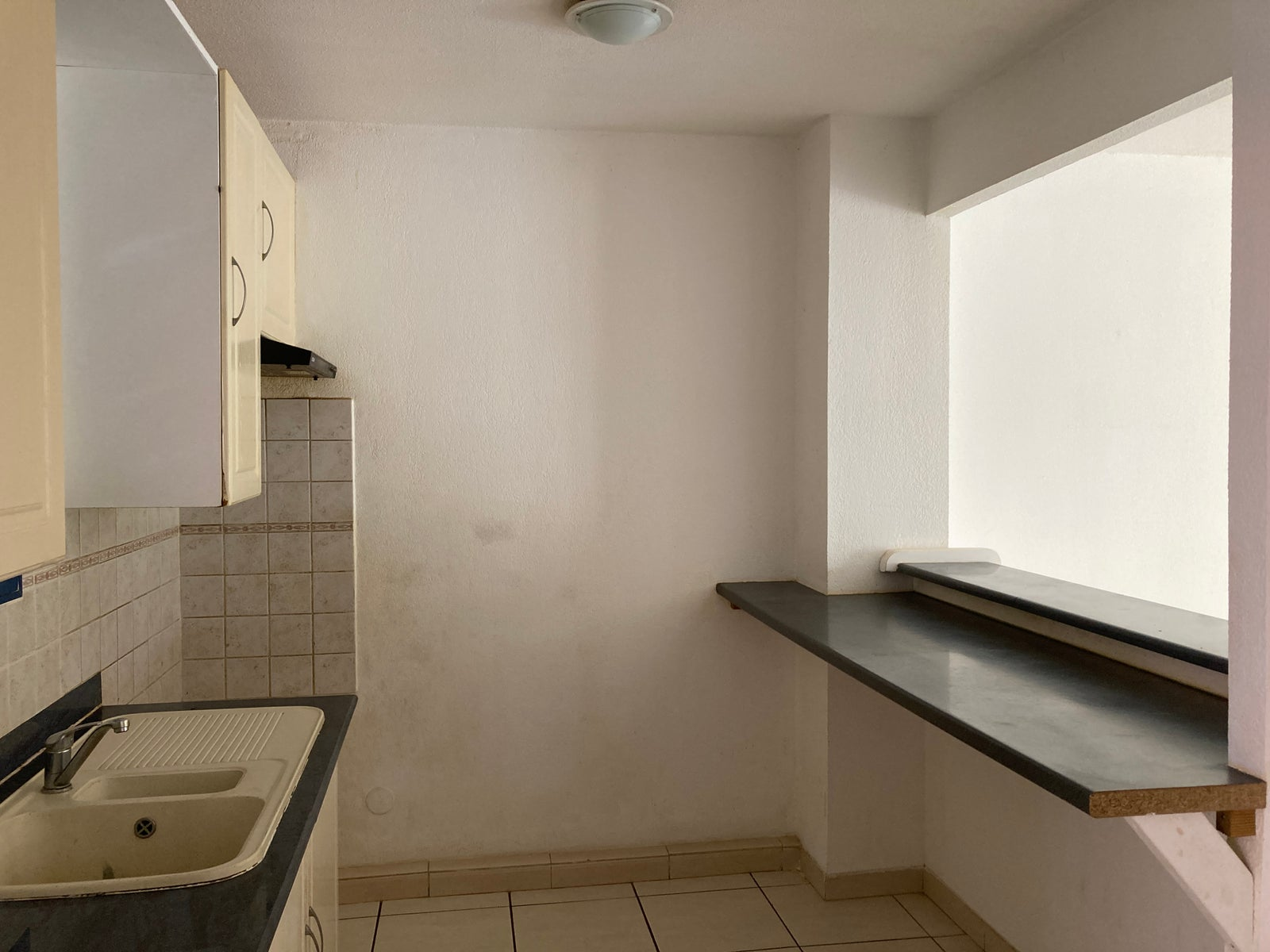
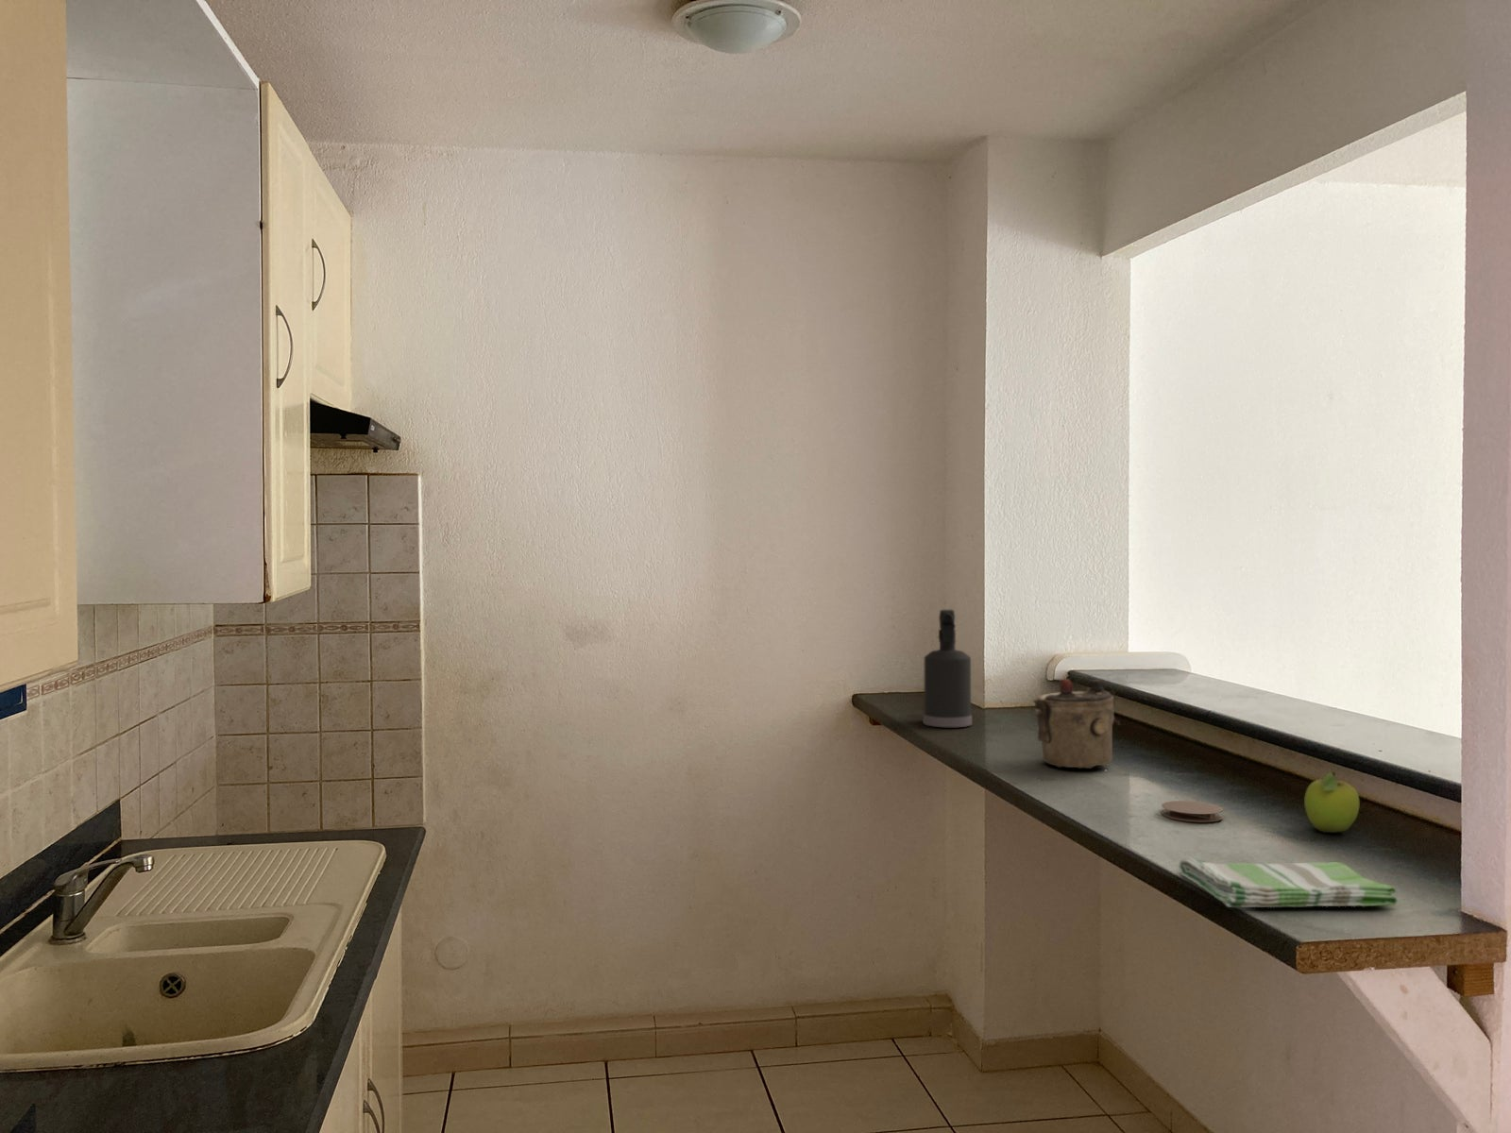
+ fruit [1303,770,1360,834]
+ dish towel [1178,857,1399,908]
+ coaster [1161,800,1224,824]
+ spray bottle [922,609,973,728]
+ teapot [1033,678,1121,770]
